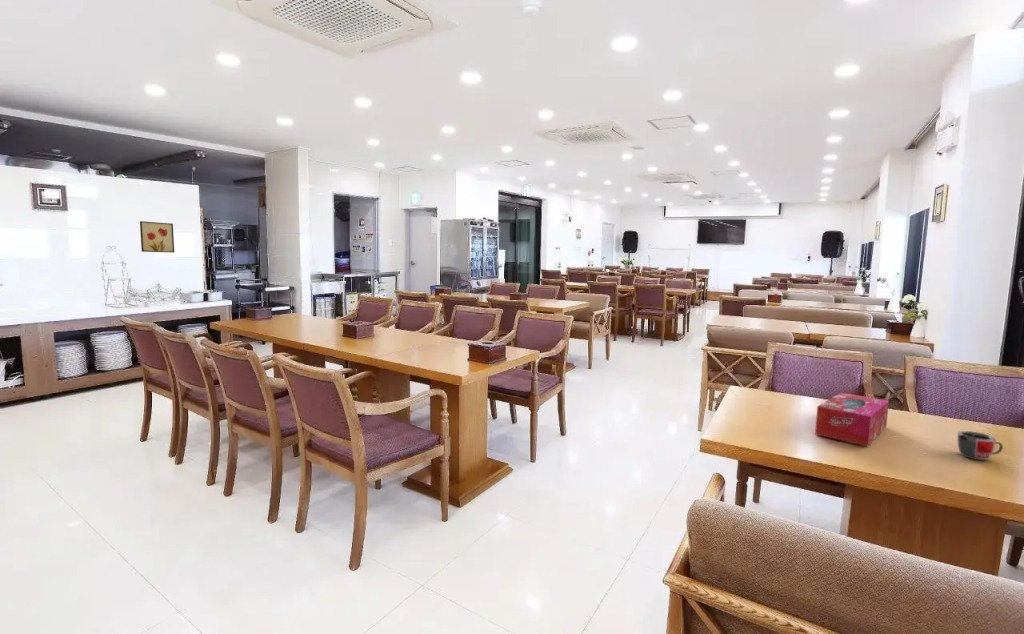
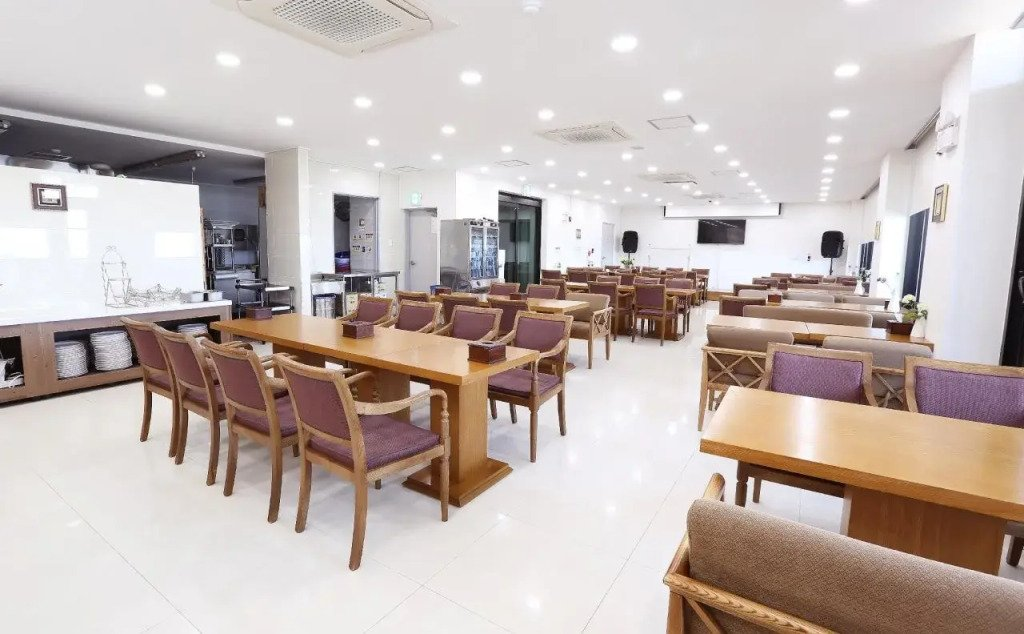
- mug [956,430,1004,461]
- wall art [139,220,175,254]
- tissue box [814,392,890,447]
